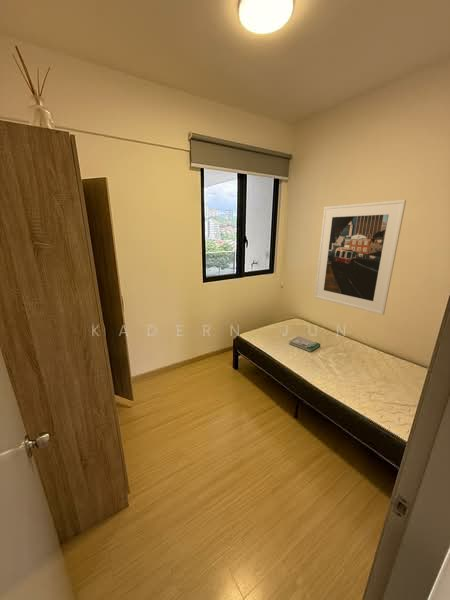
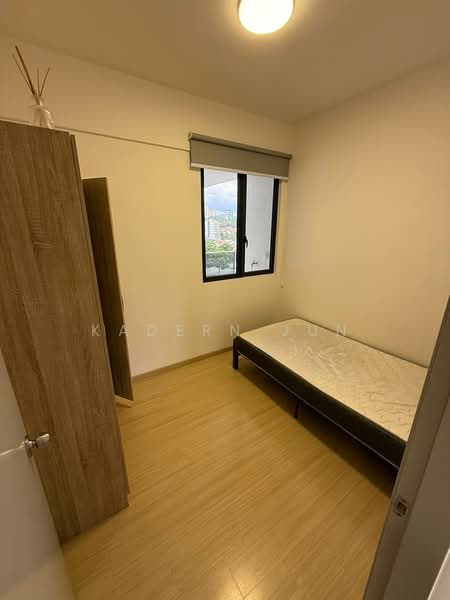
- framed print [313,199,407,316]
- book [288,335,321,353]
